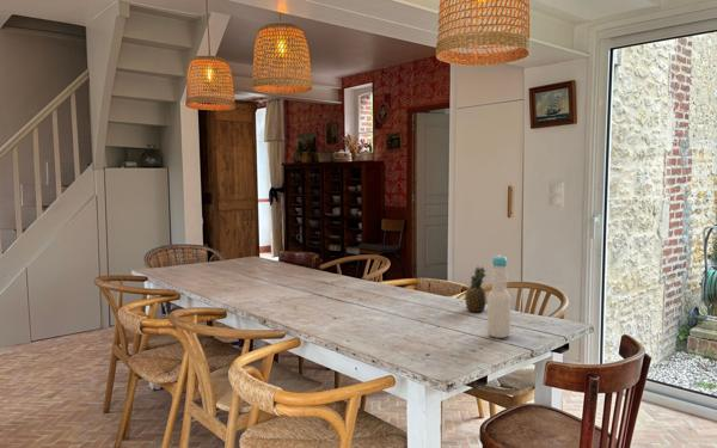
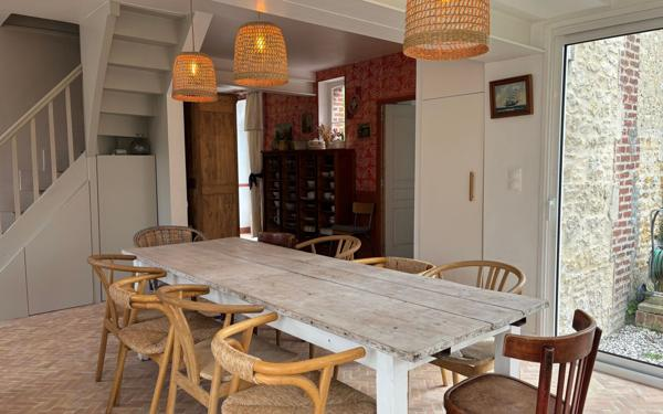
- fruit [464,265,488,313]
- bottle [486,254,511,339]
